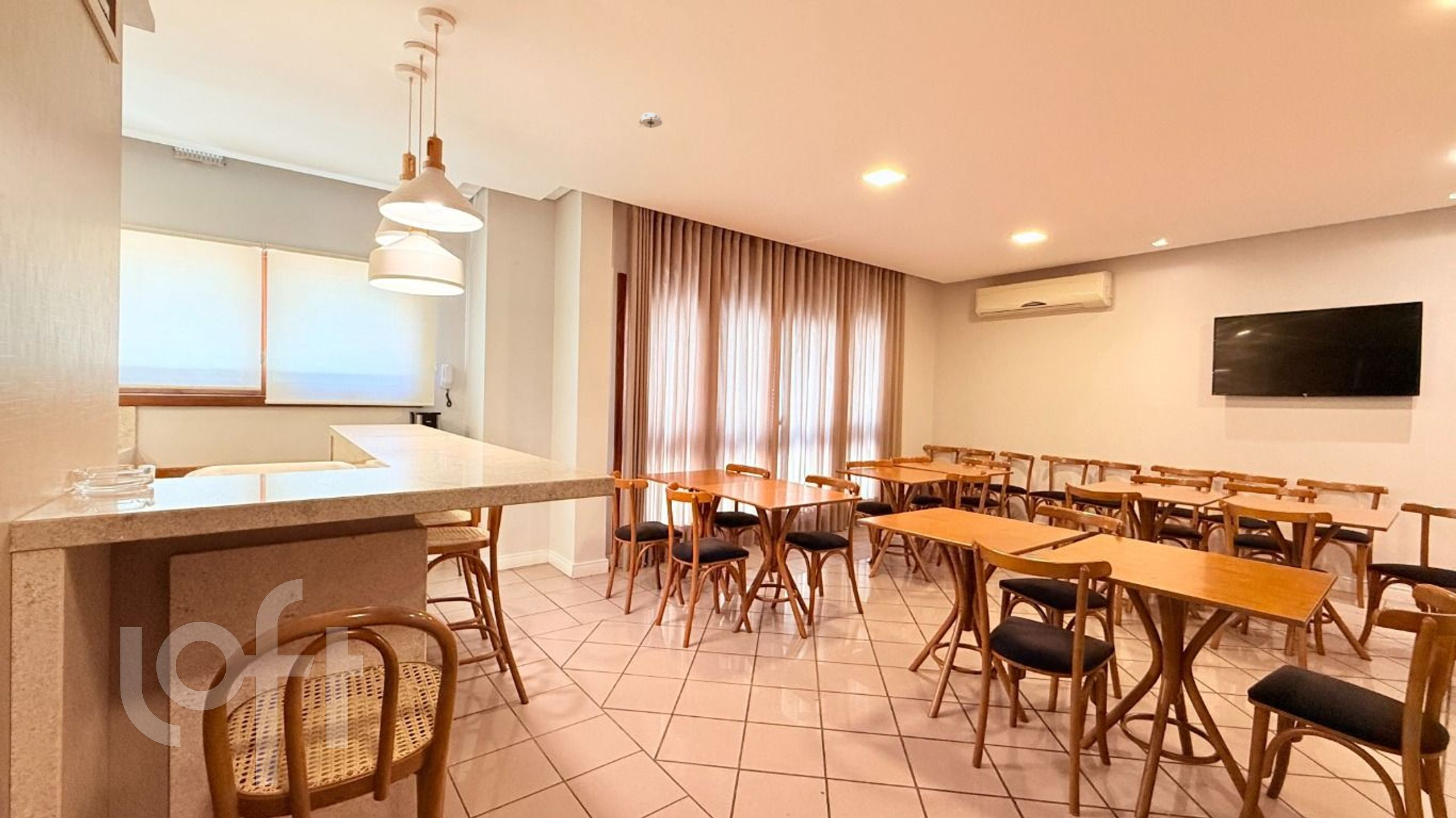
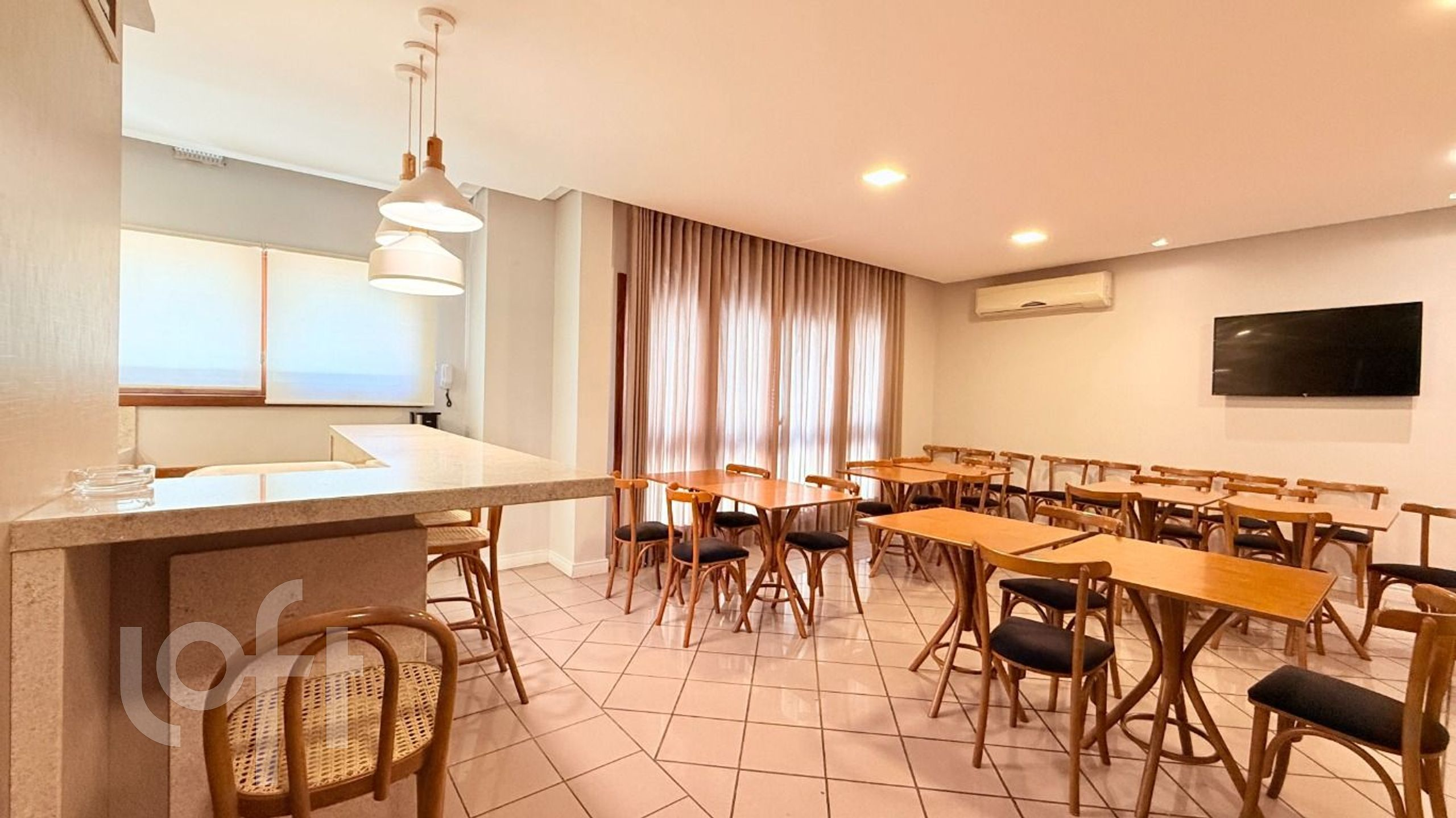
- smoke detector [638,112,663,128]
